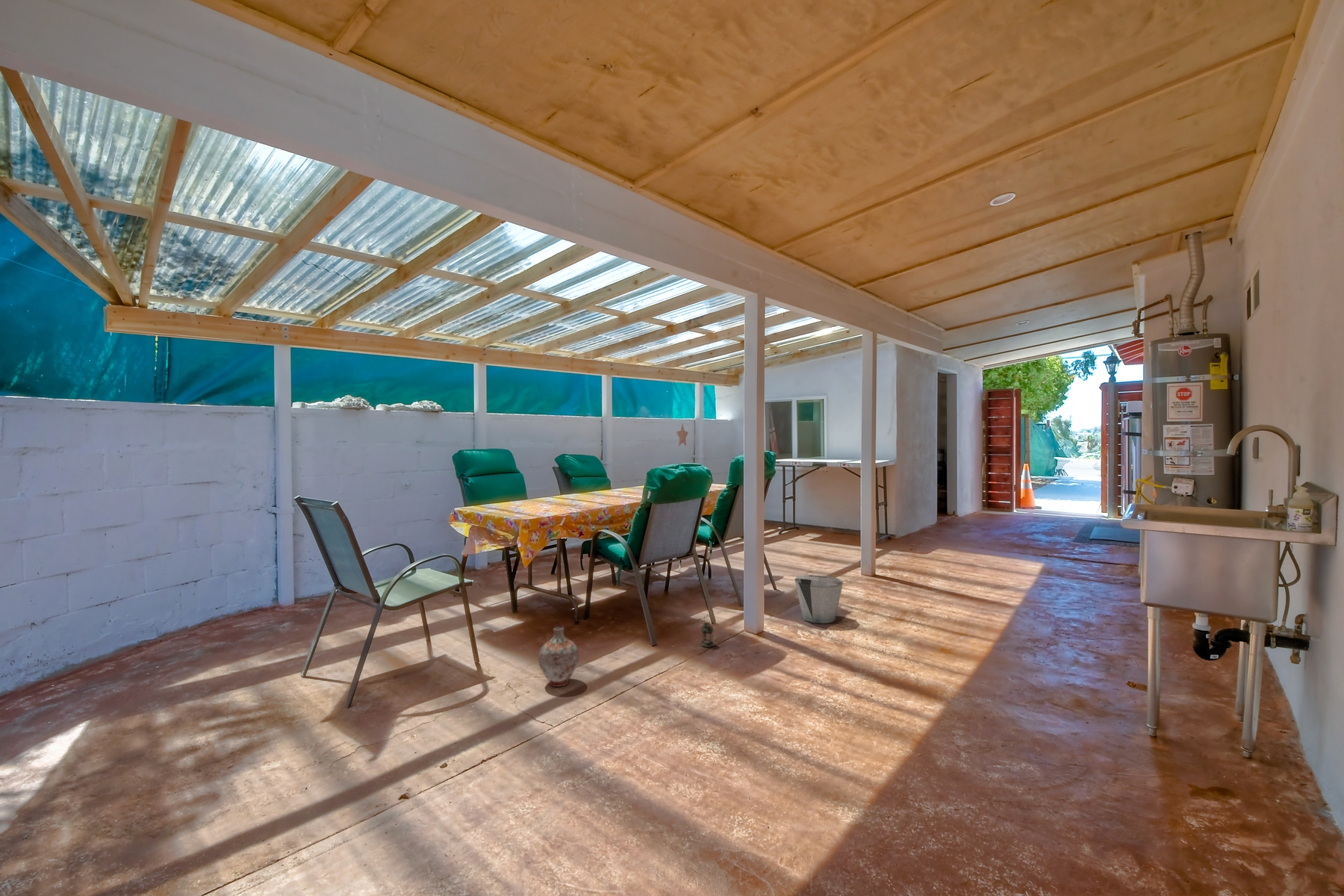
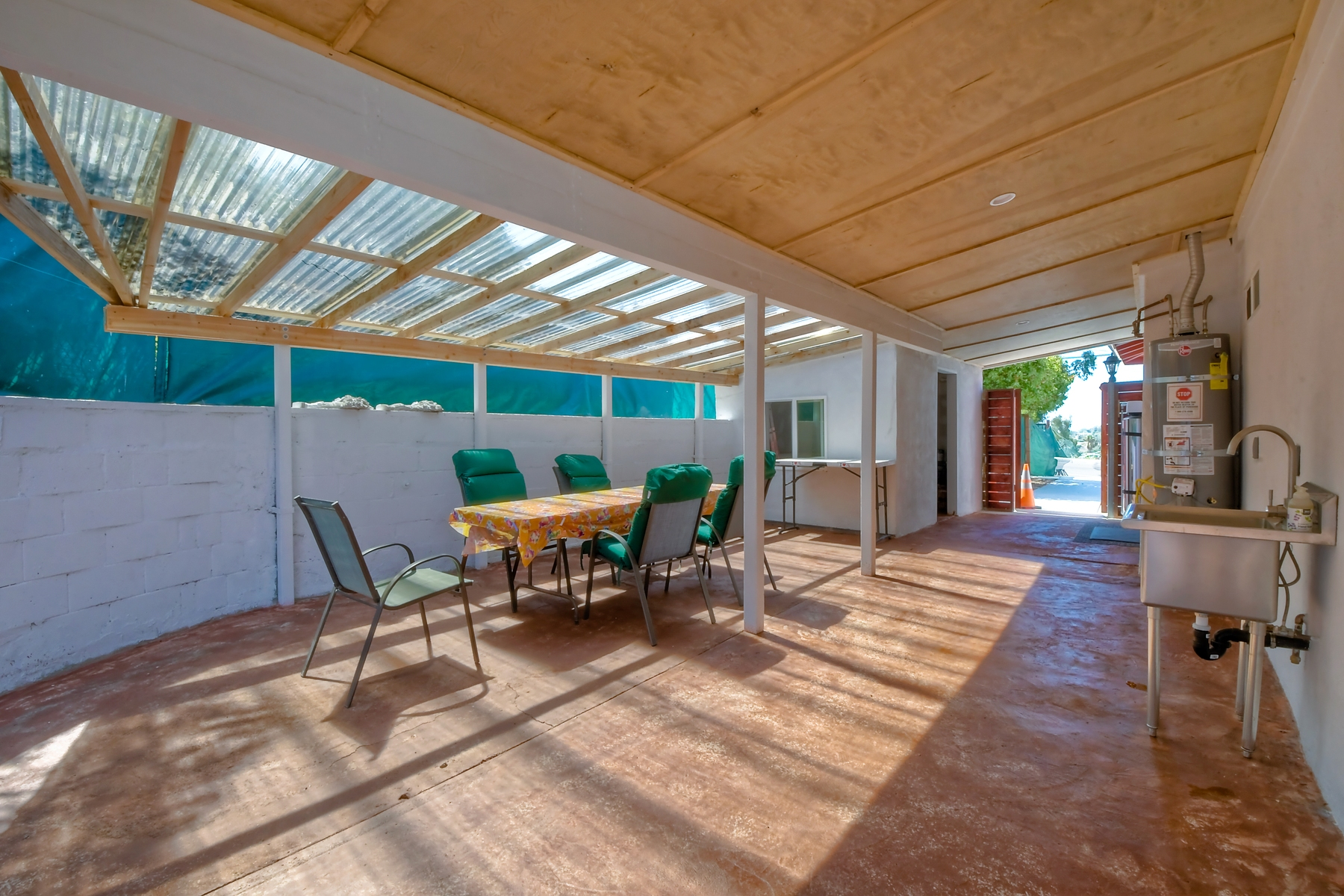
- decorative star [676,423,689,447]
- lantern [700,592,715,648]
- bucket [794,574,844,624]
- ceramic jug [538,623,579,688]
